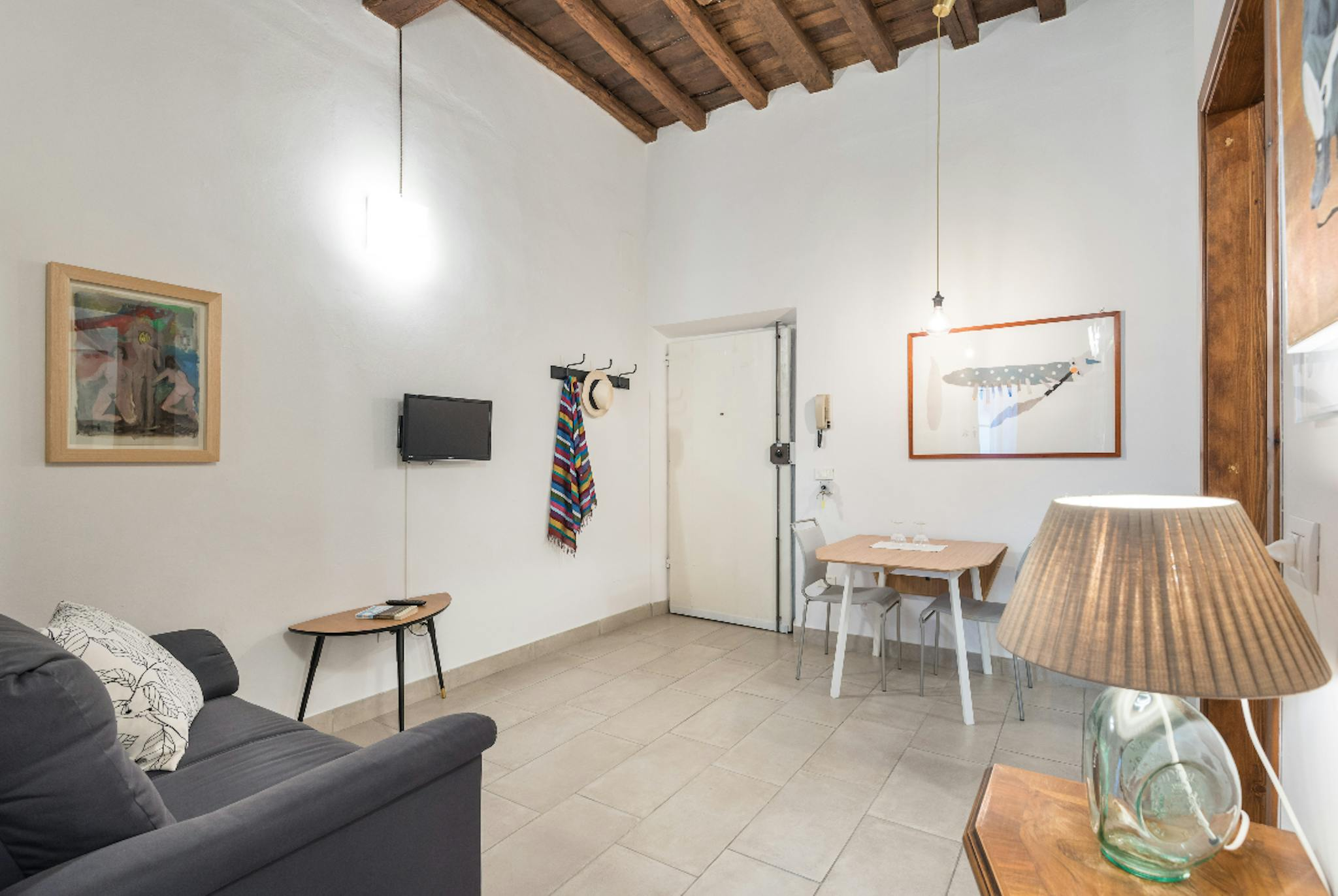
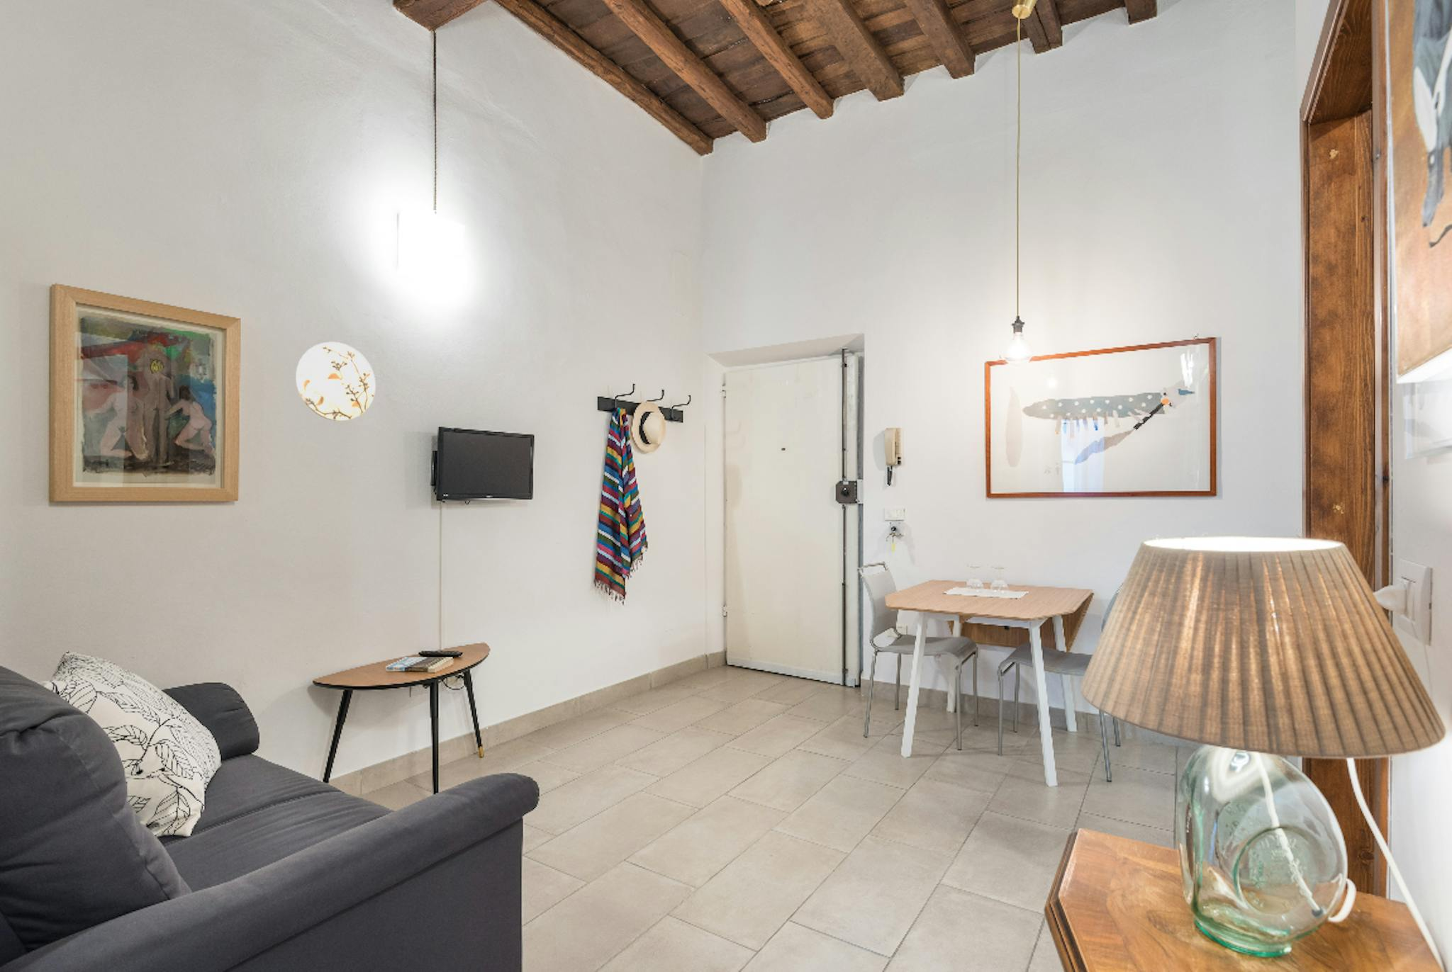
+ decorative plate [295,342,377,422]
